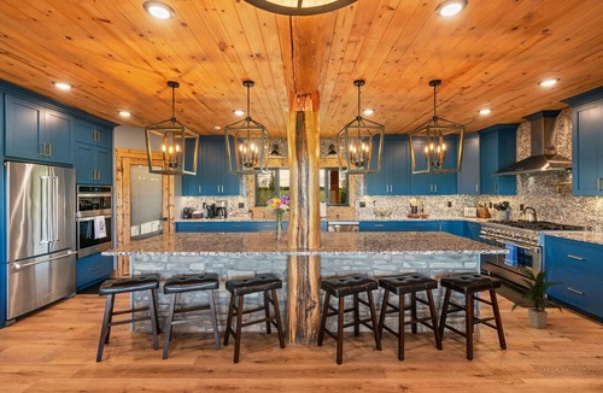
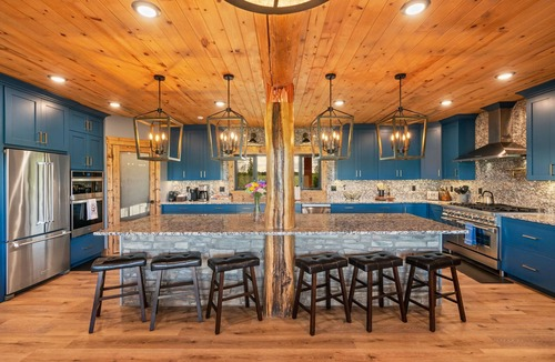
- indoor plant [510,268,566,329]
